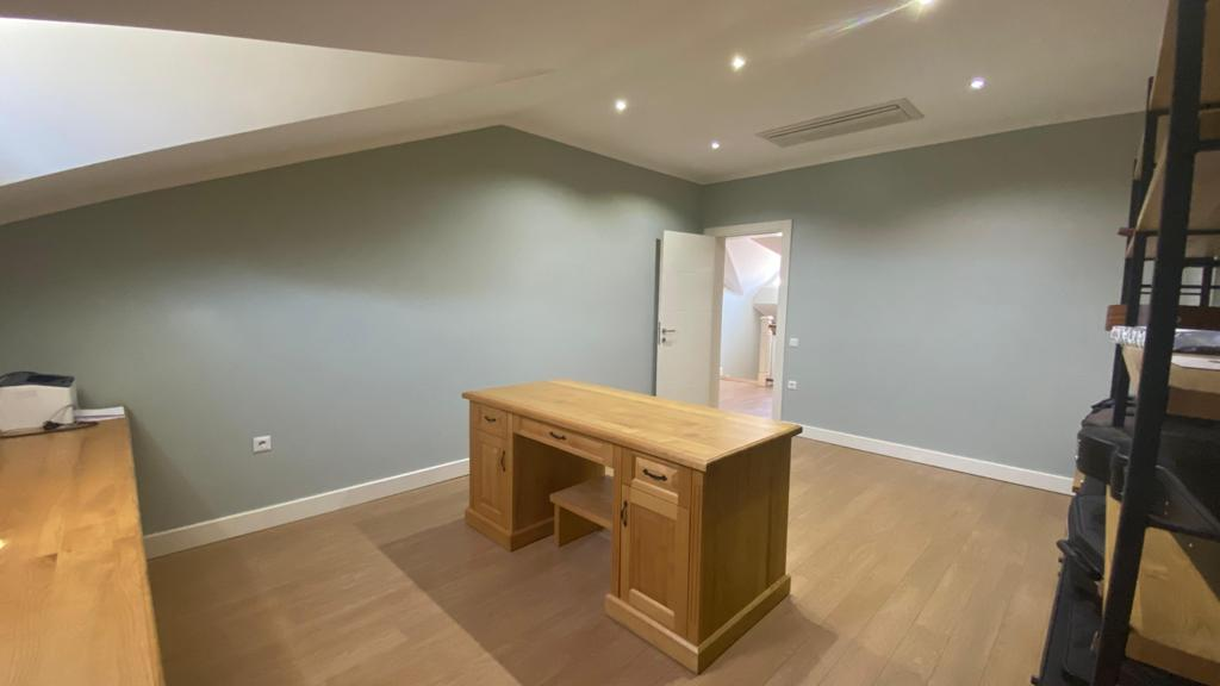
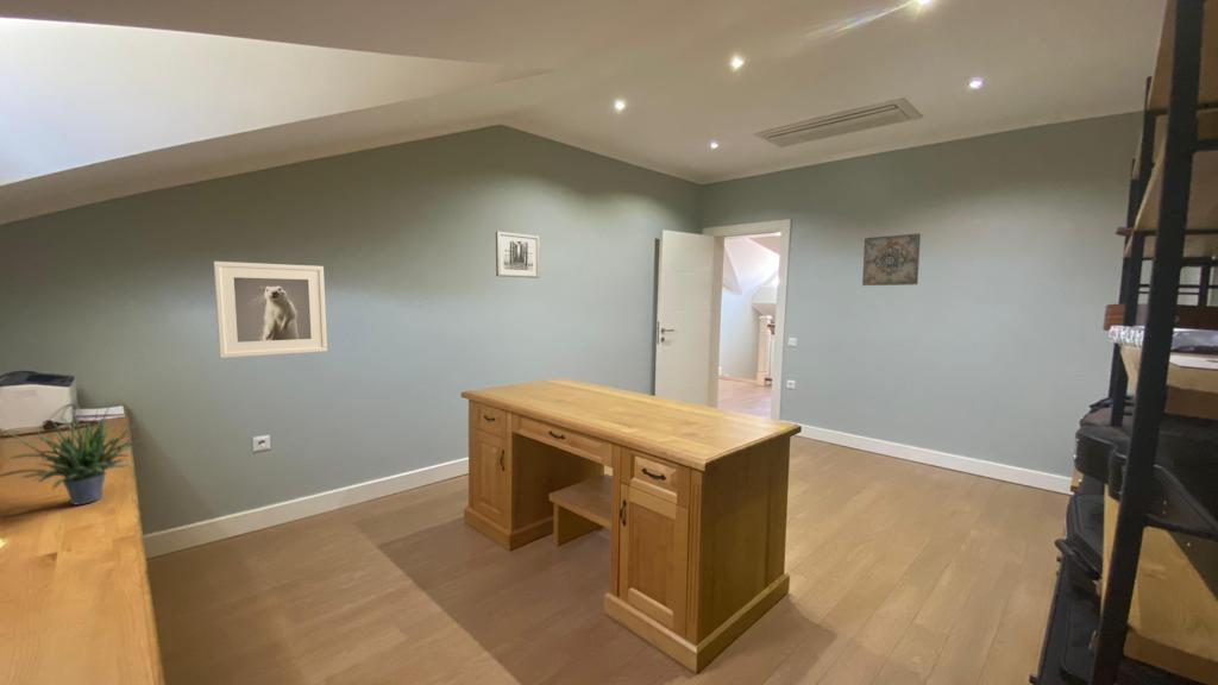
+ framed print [213,260,328,359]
+ wall art [861,232,922,287]
+ wall art [495,231,541,279]
+ potted plant [0,403,144,505]
